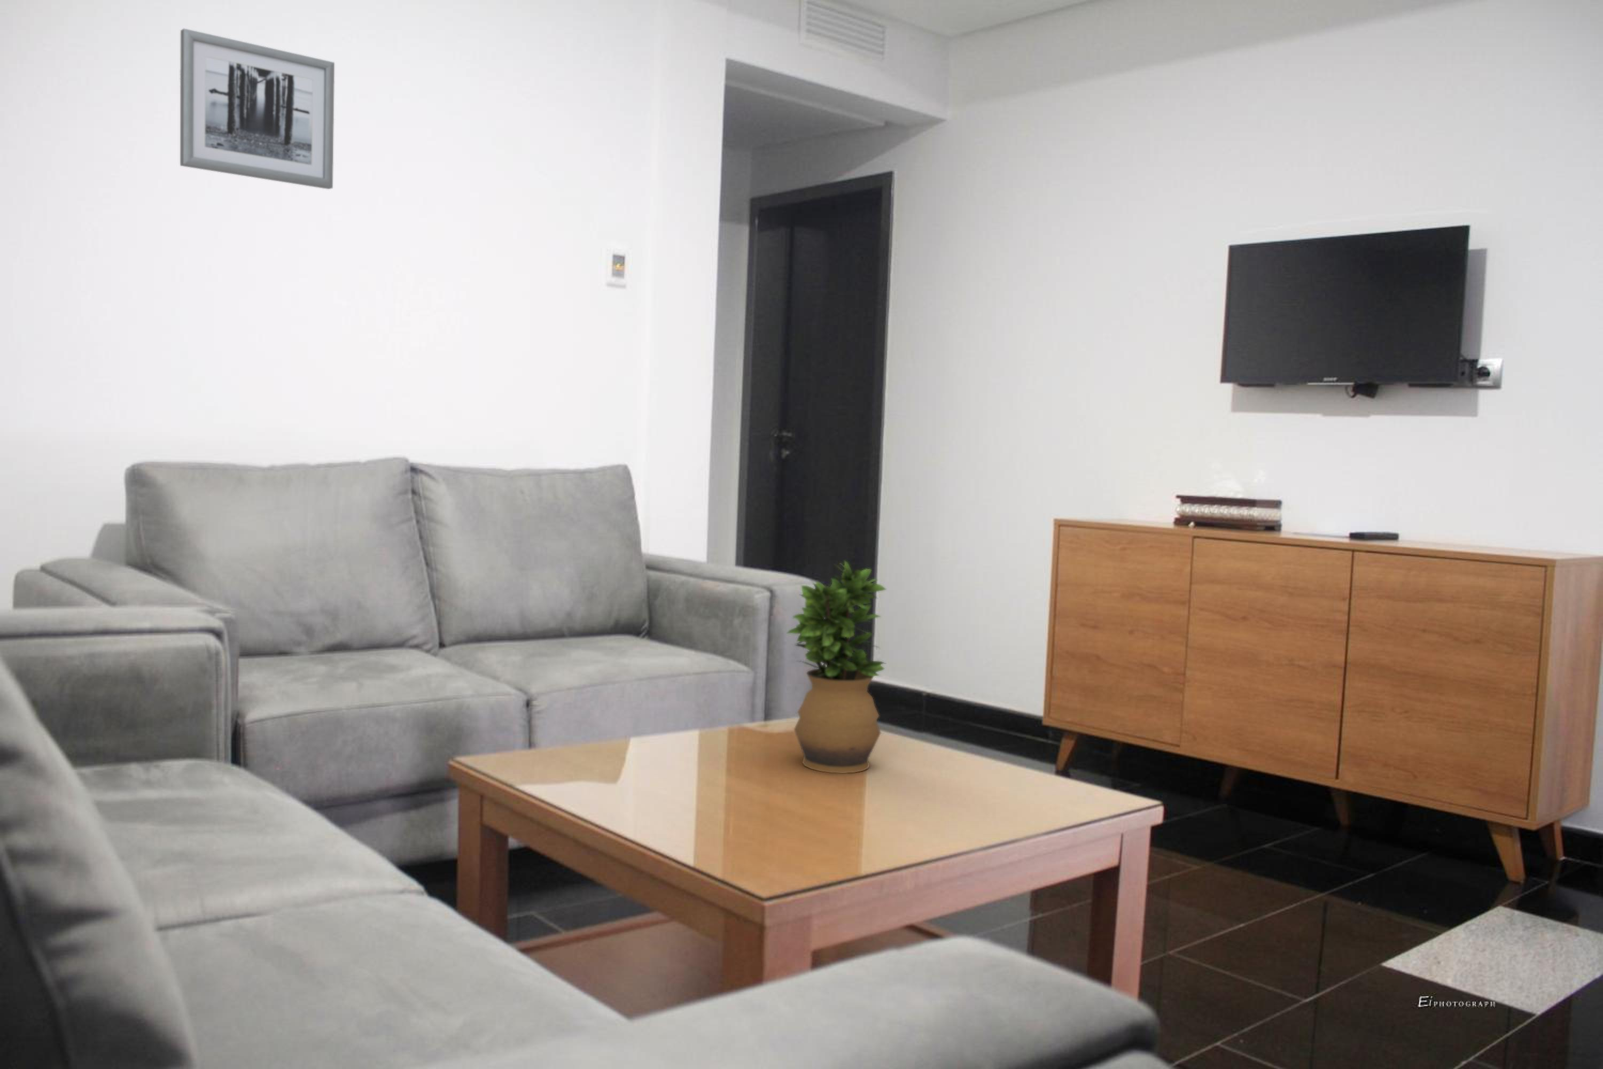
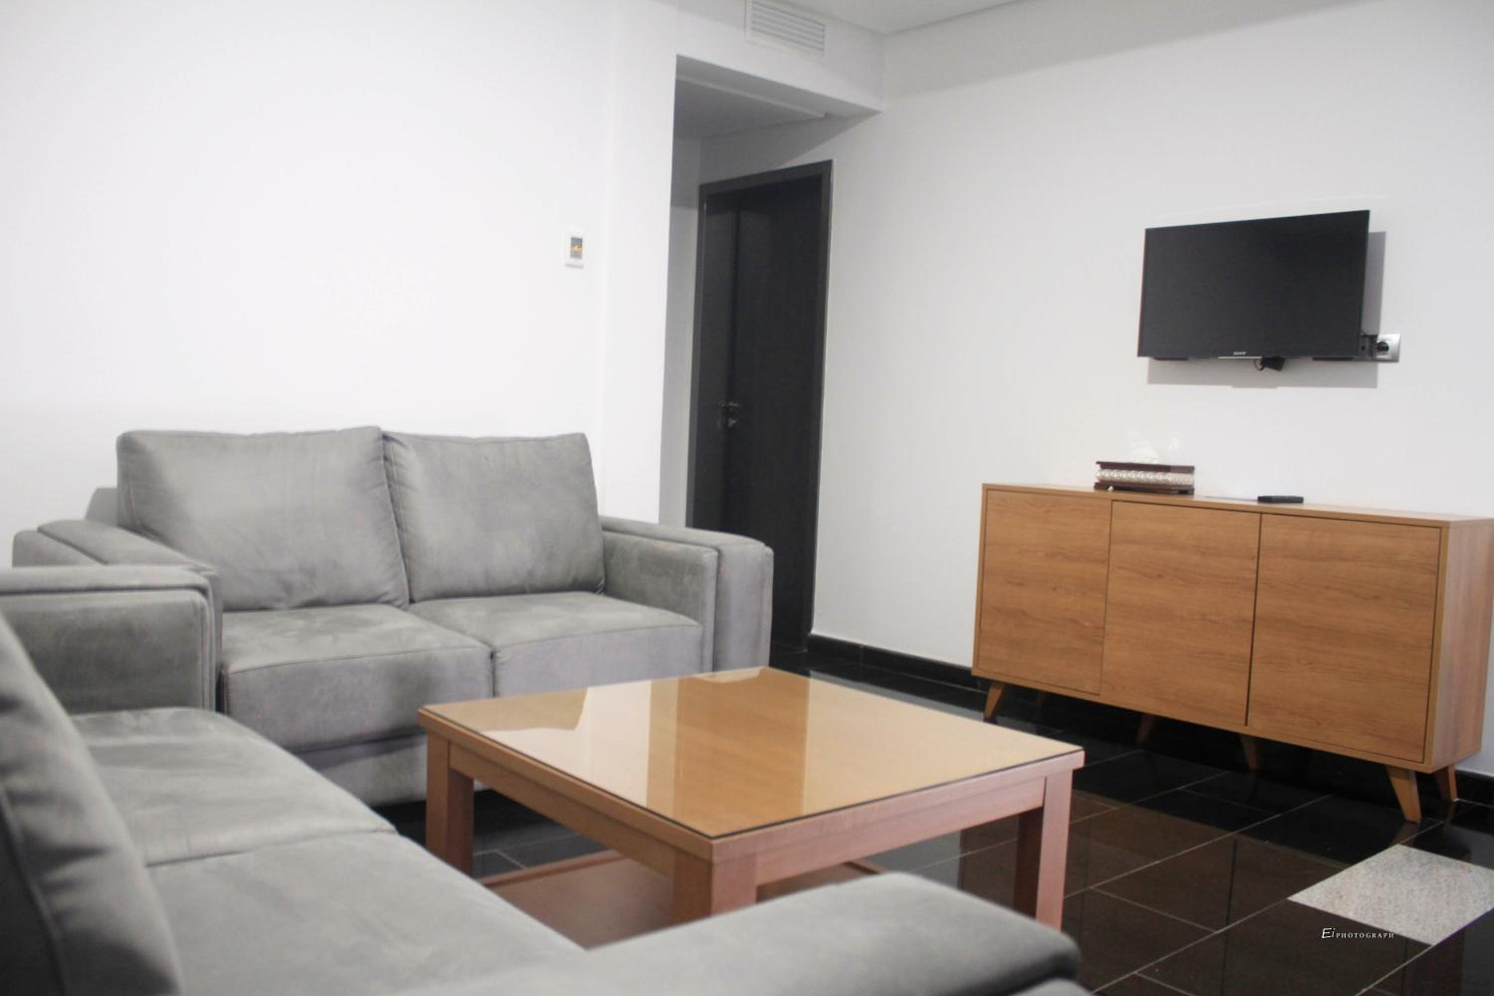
- wall art [180,27,335,190]
- potted plant [786,560,887,774]
